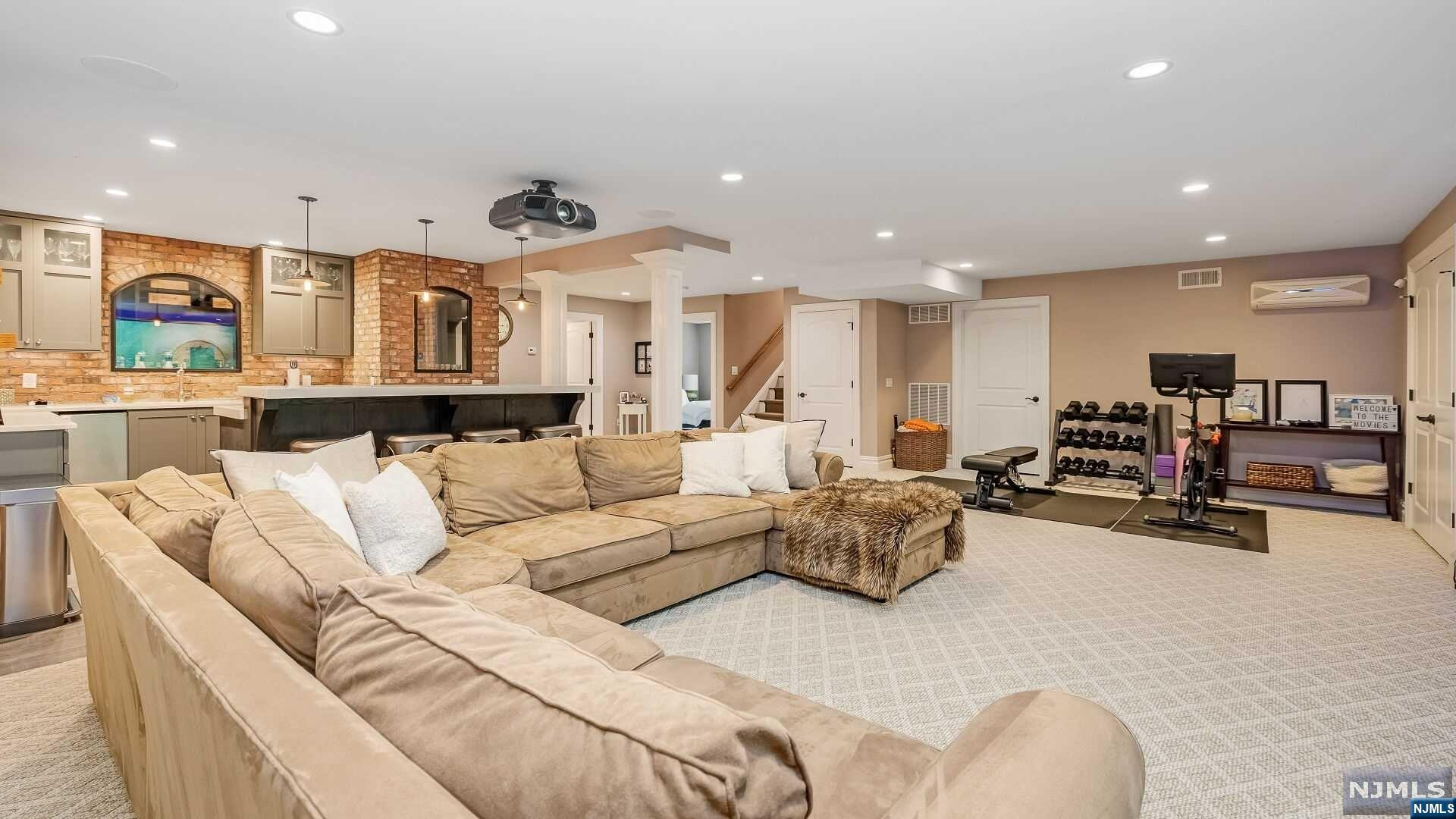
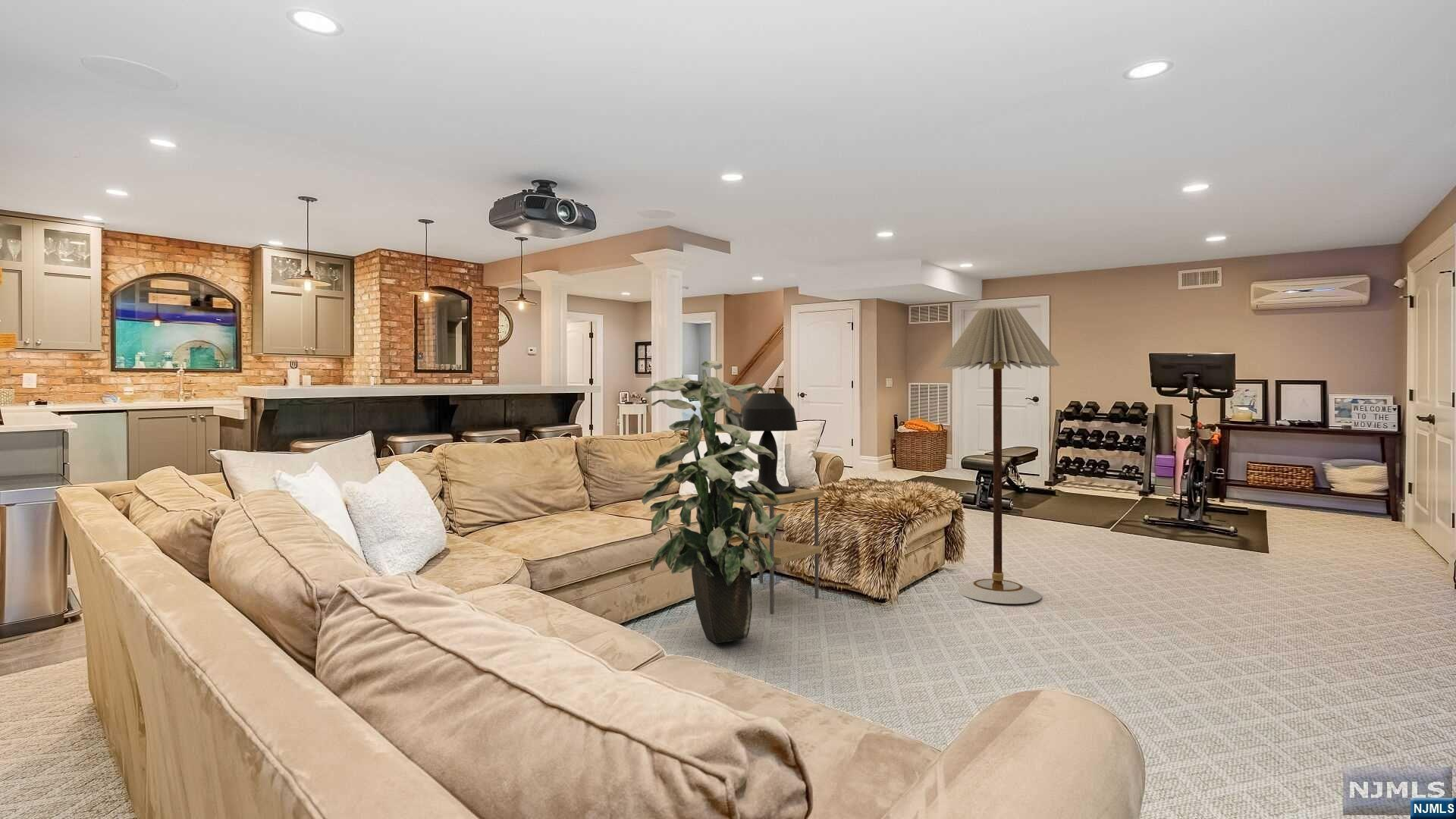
+ table lamp [740,392,799,494]
+ side table [730,488,825,615]
+ indoor plant [642,360,786,644]
+ floor lamp [938,306,1061,604]
